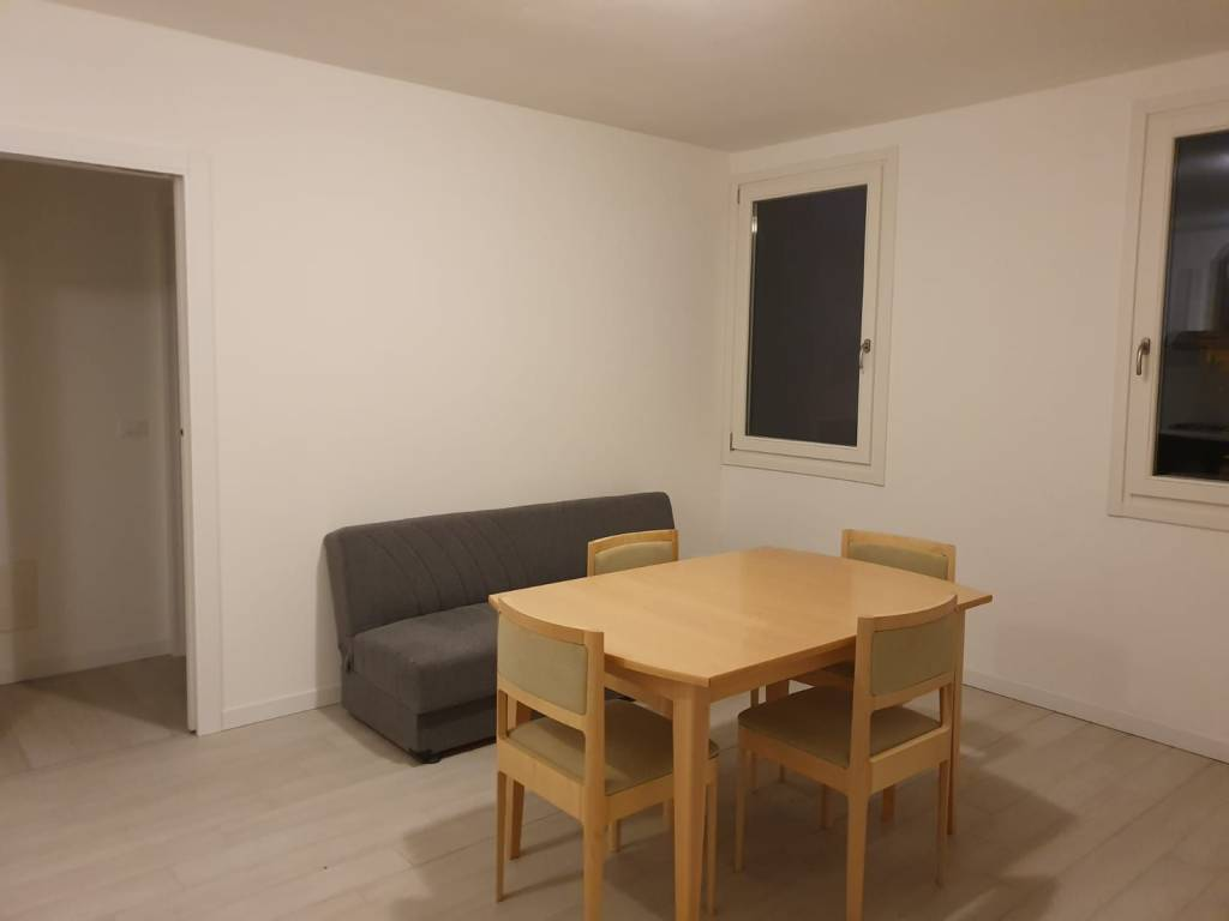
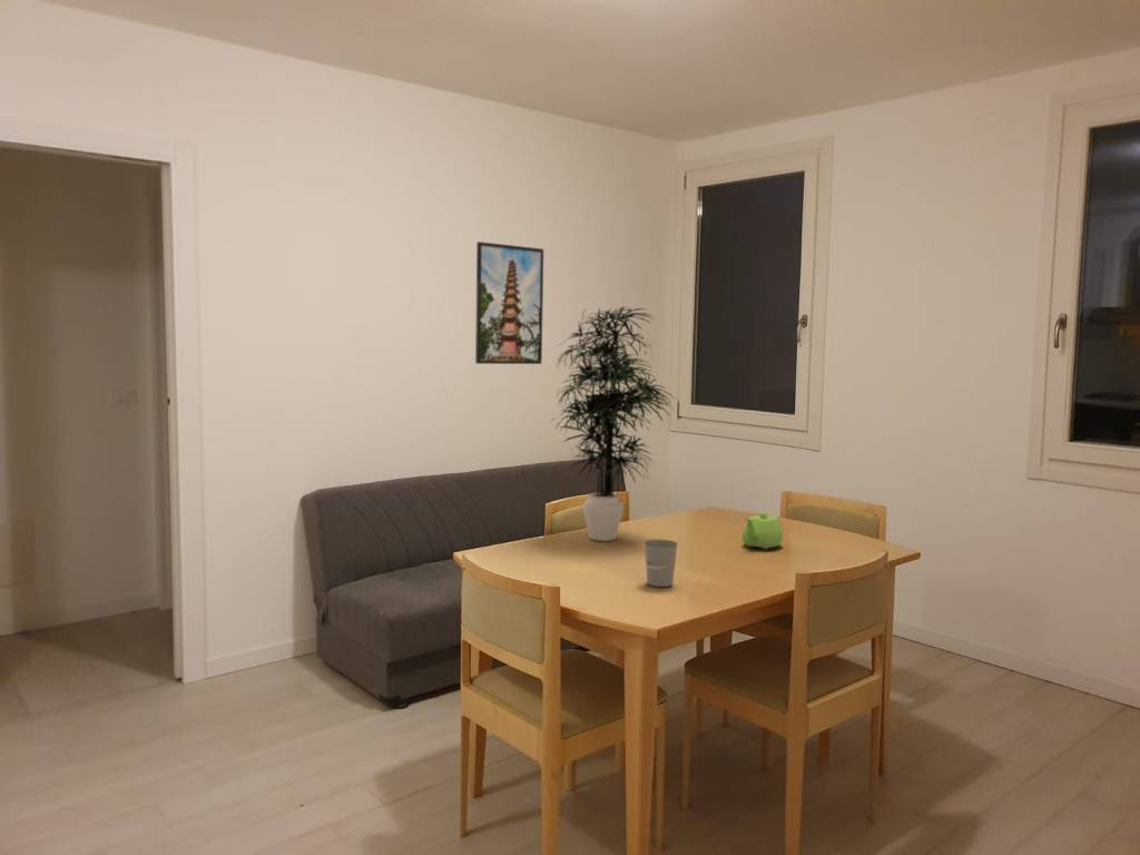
+ plant [550,305,676,542]
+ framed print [474,240,544,365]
+ teapot [741,511,784,550]
+ cup [643,539,678,588]
